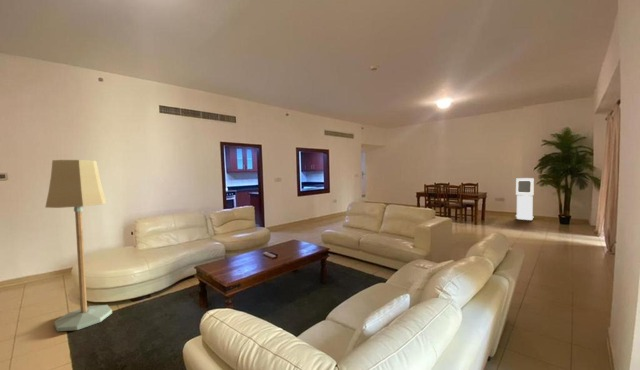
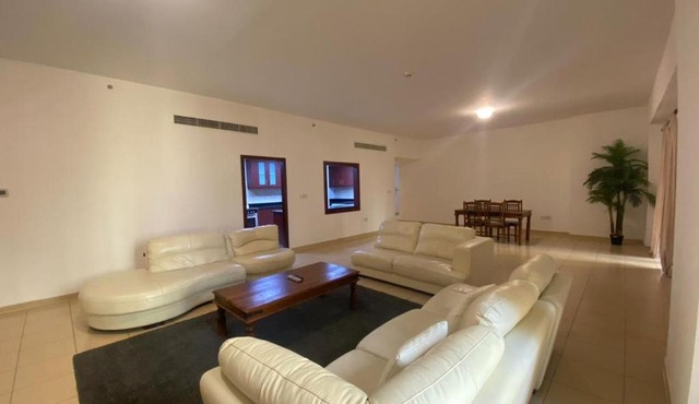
- floor lamp [44,159,113,332]
- air purifier [515,177,535,221]
